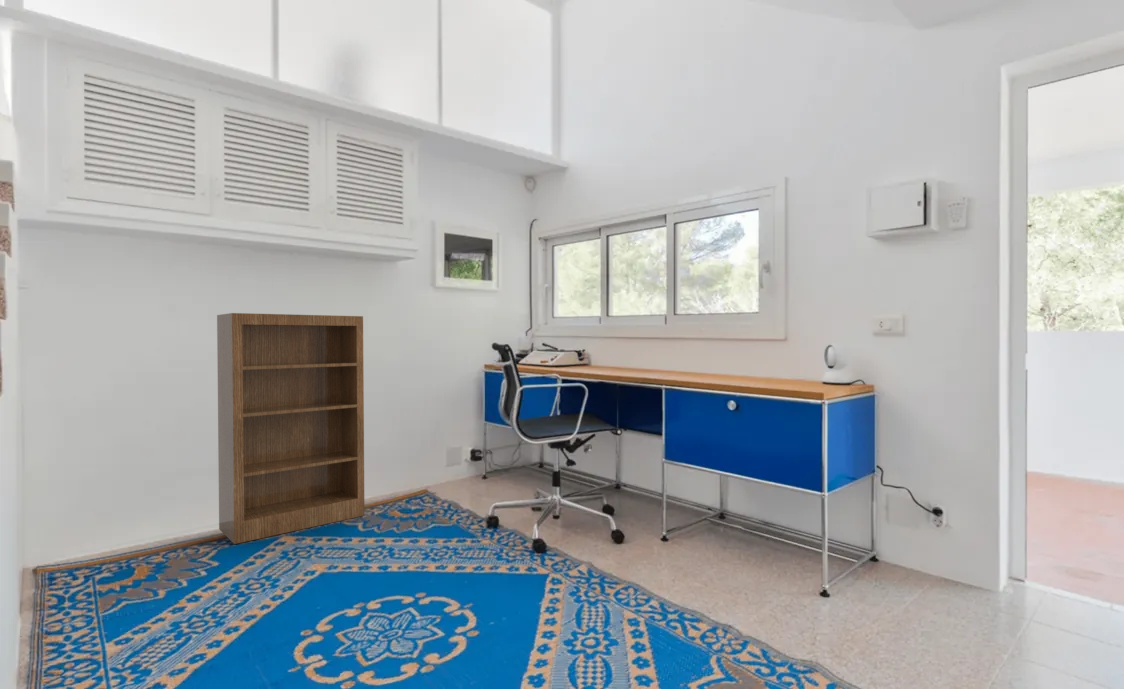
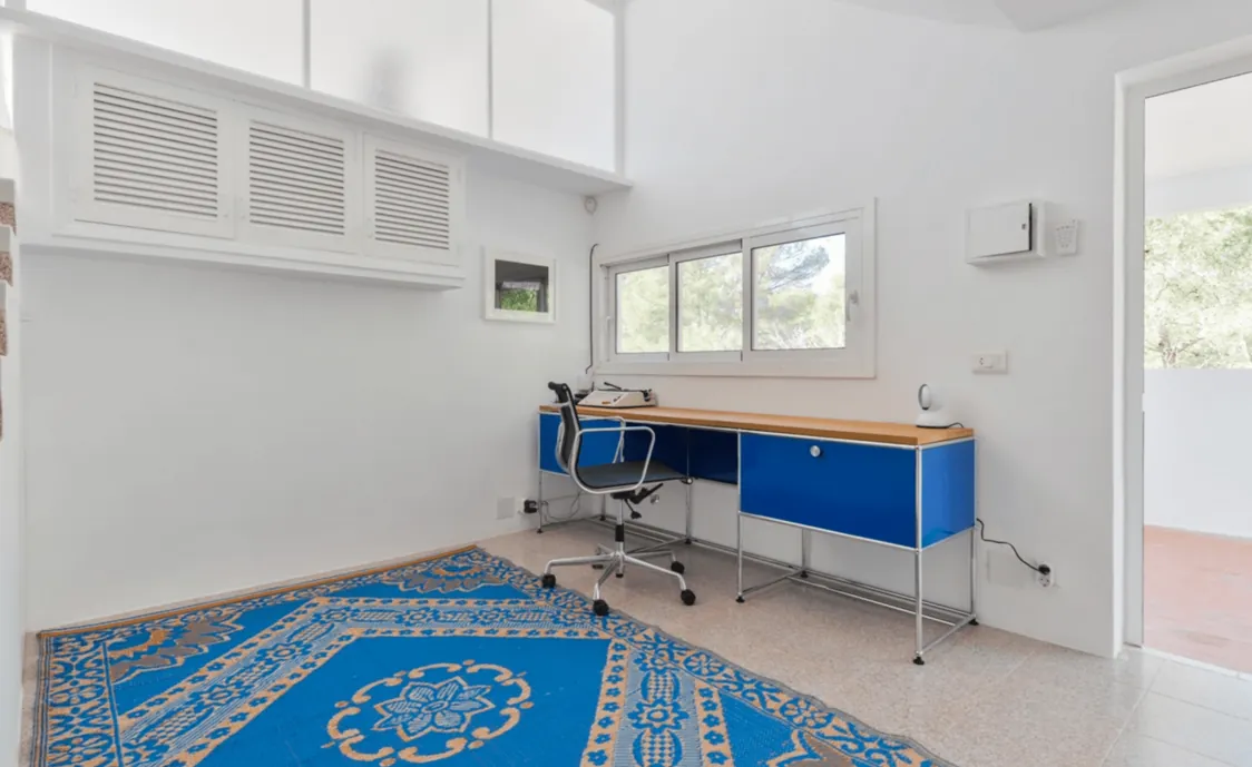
- bookshelf [216,312,365,545]
